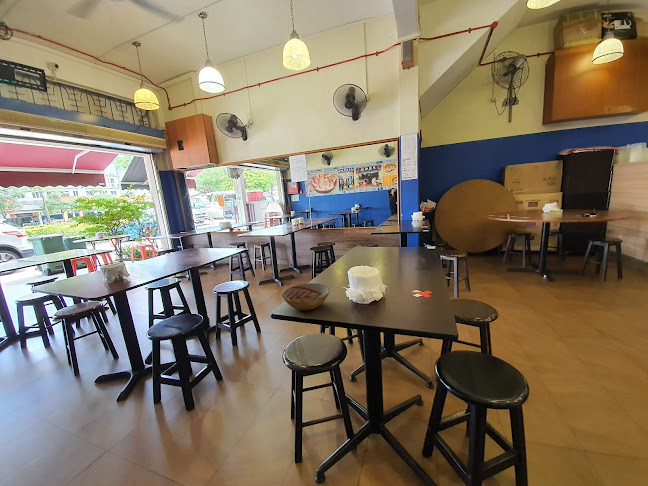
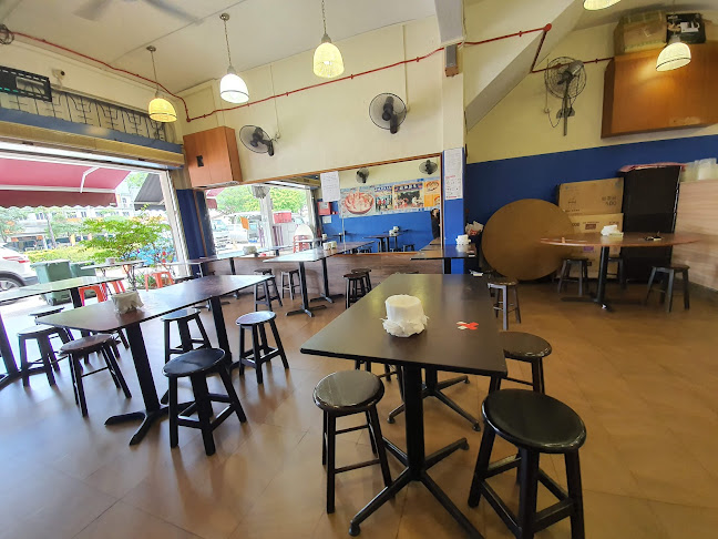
- bowl [281,282,331,311]
